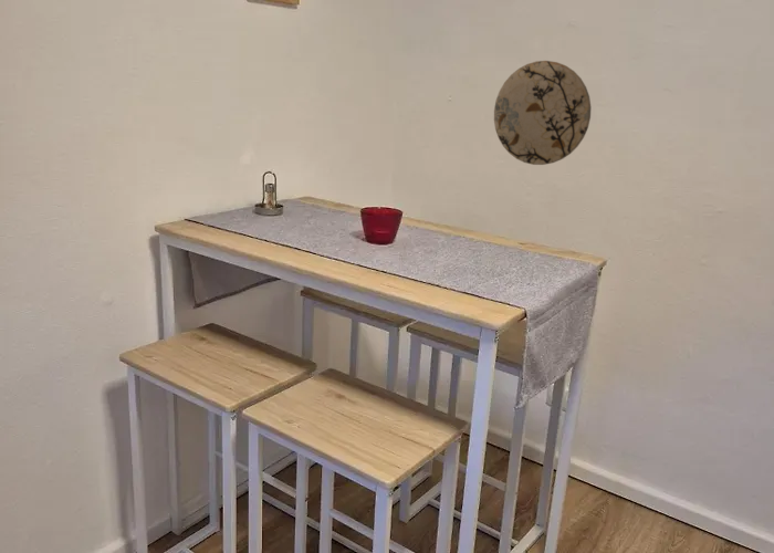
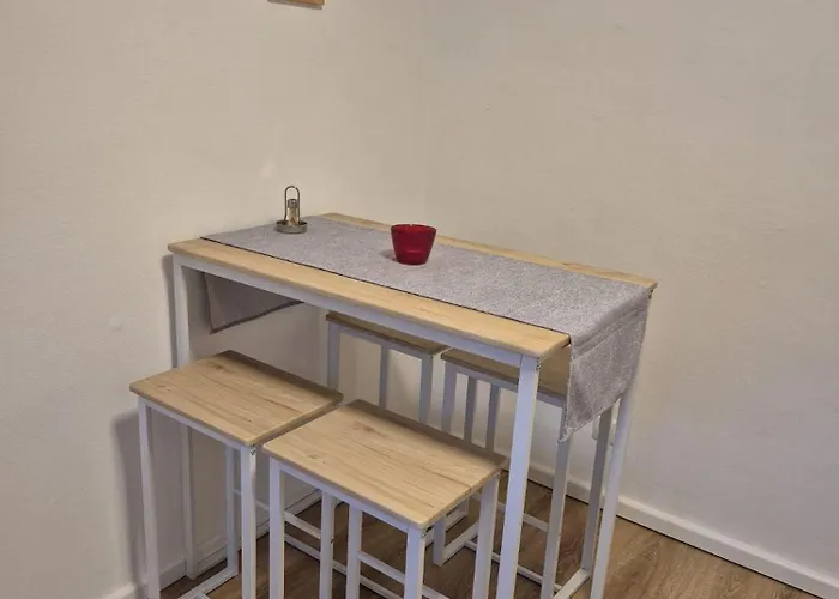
- decorative plate [493,60,592,166]
